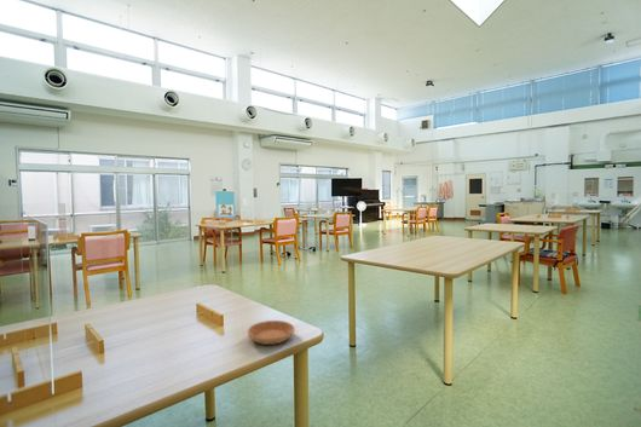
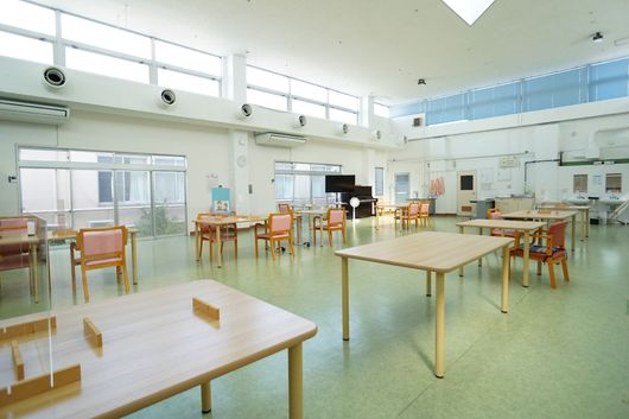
- saucer [247,319,296,346]
